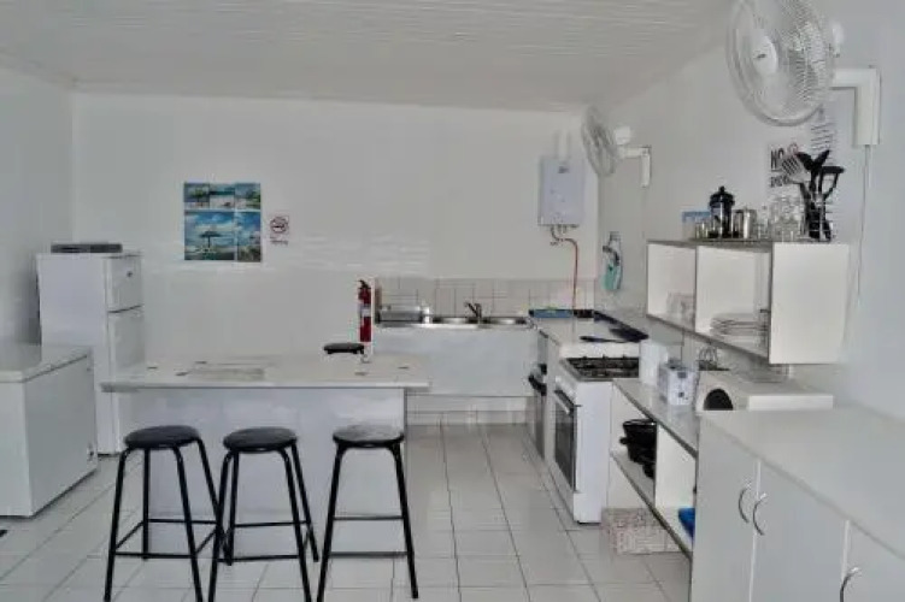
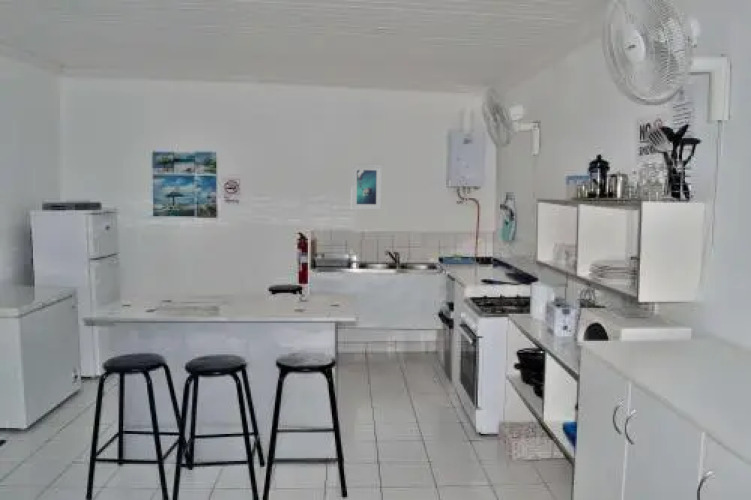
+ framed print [350,163,383,211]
